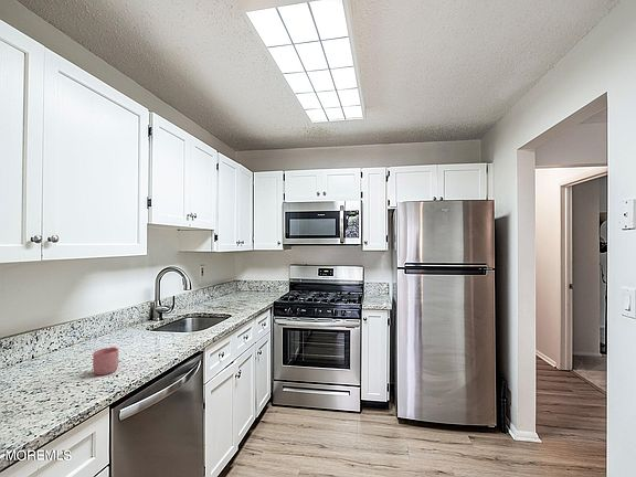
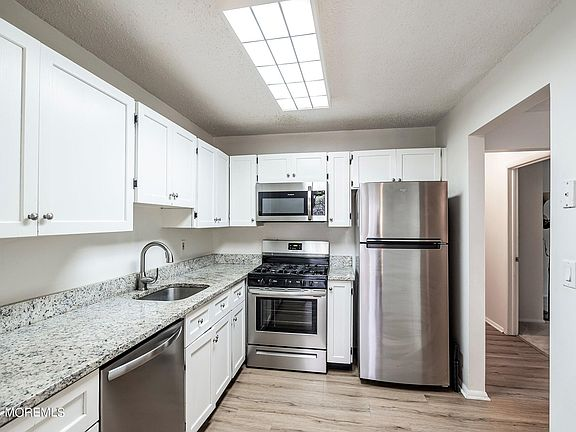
- mug [92,346,119,375]
